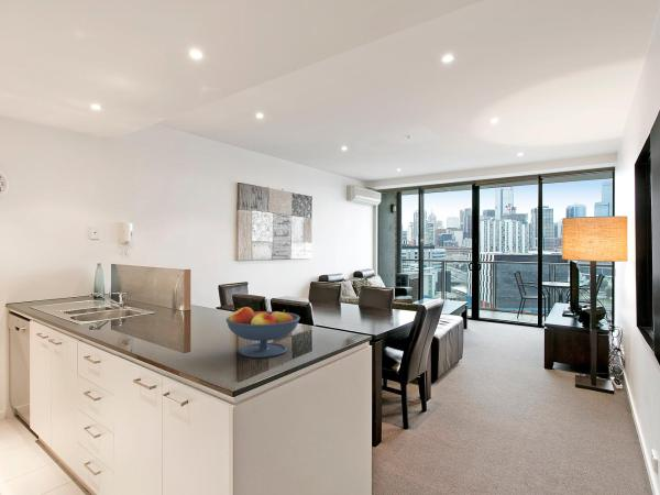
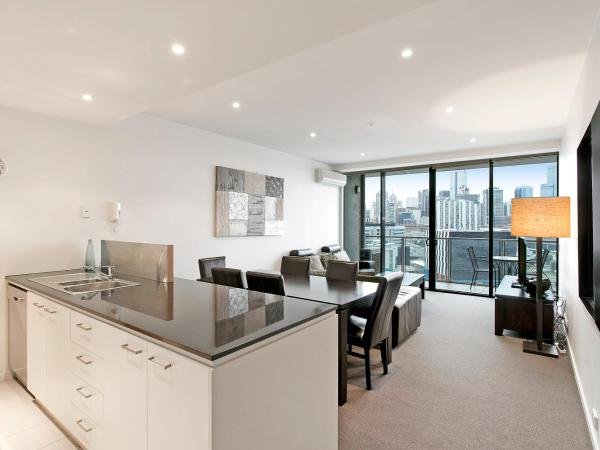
- fruit bowl [226,306,301,359]
